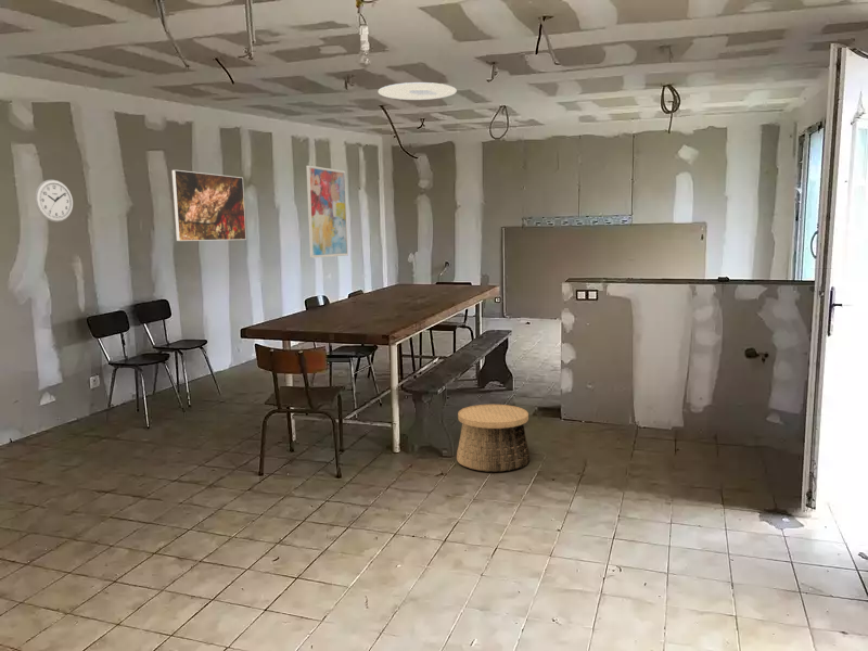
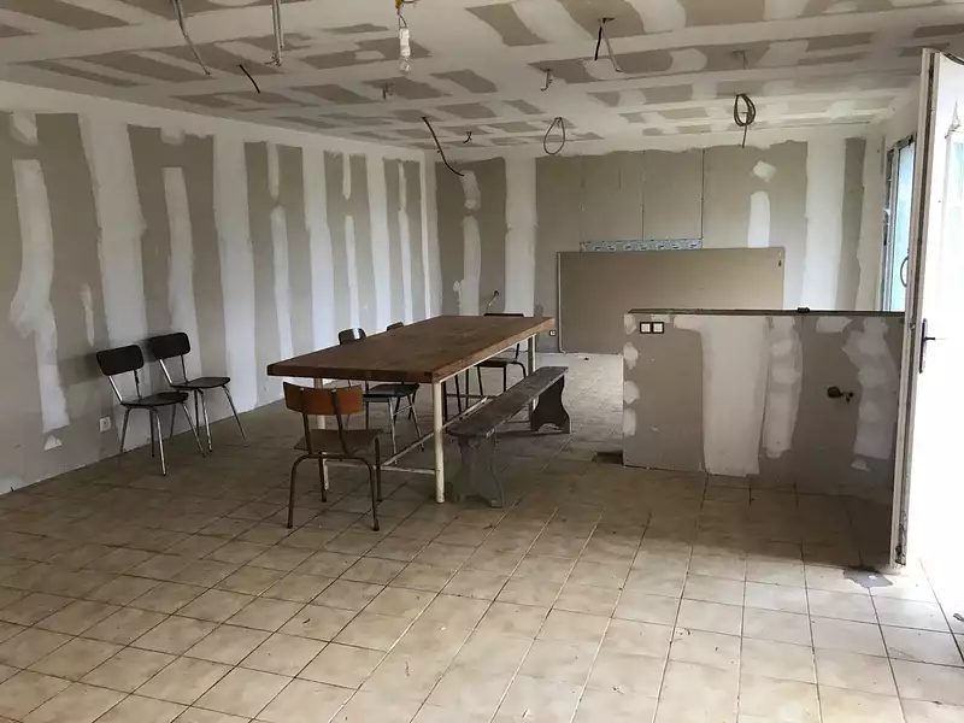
- wall art [305,165,349,259]
- ceiling light [378,81,458,101]
- wall clock [34,179,74,222]
- basket [456,404,531,472]
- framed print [170,169,247,242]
